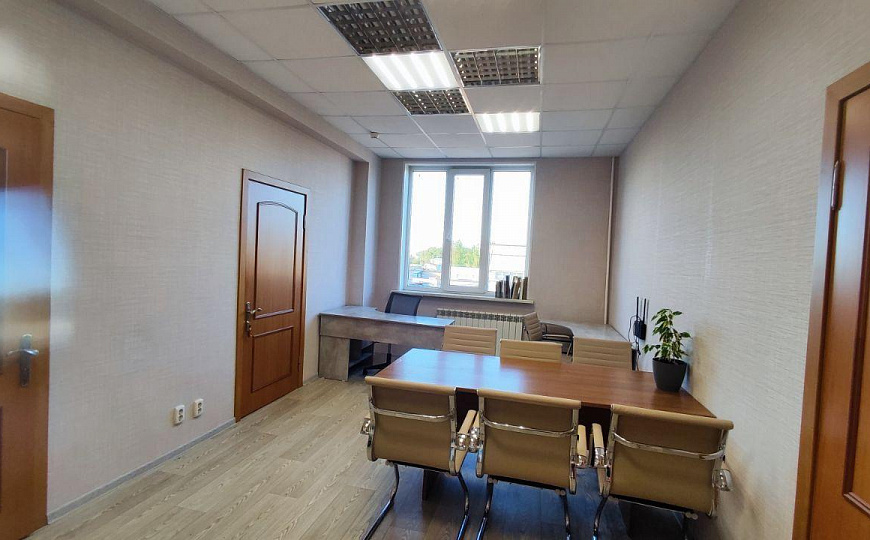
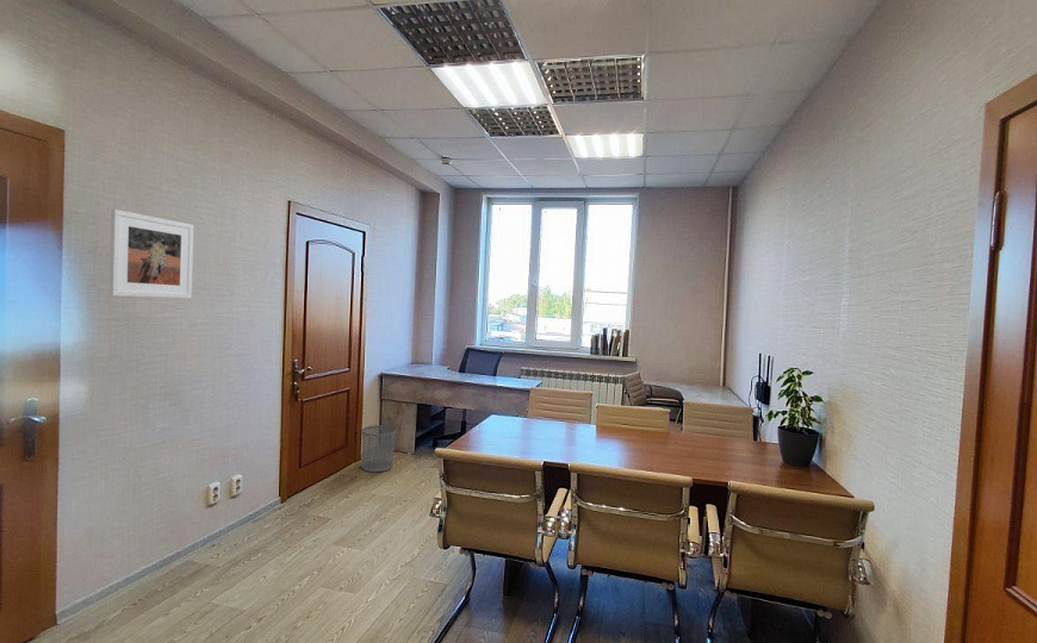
+ waste bin [360,424,397,473]
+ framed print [108,208,194,300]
